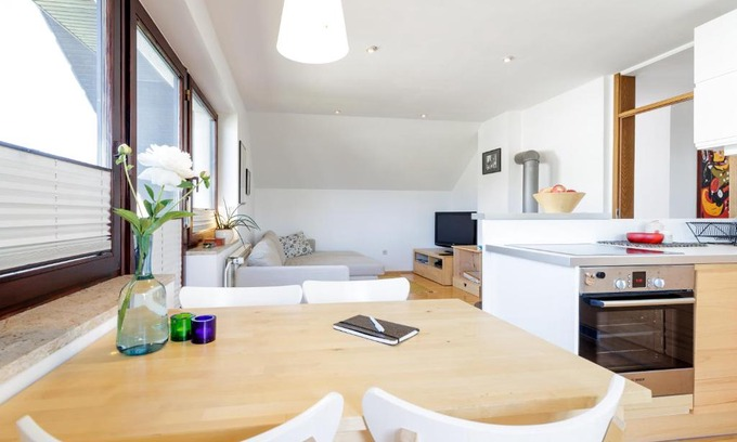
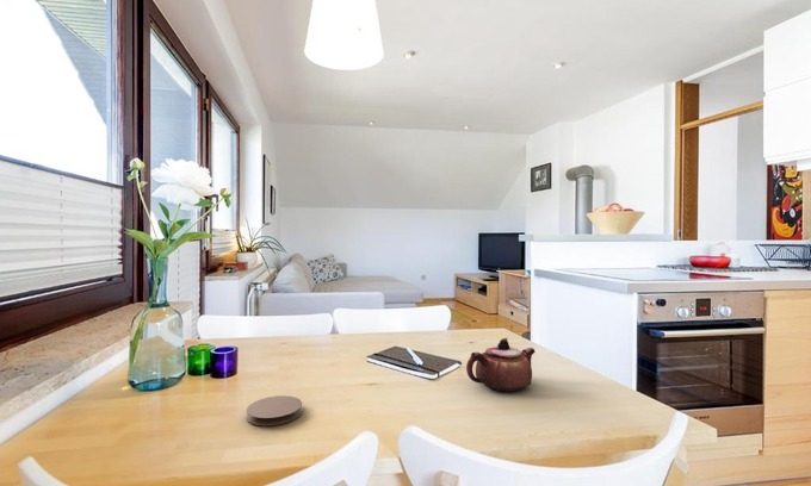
+ coaster [246,394,303,426]
+ teapot [465,337,537,393]
